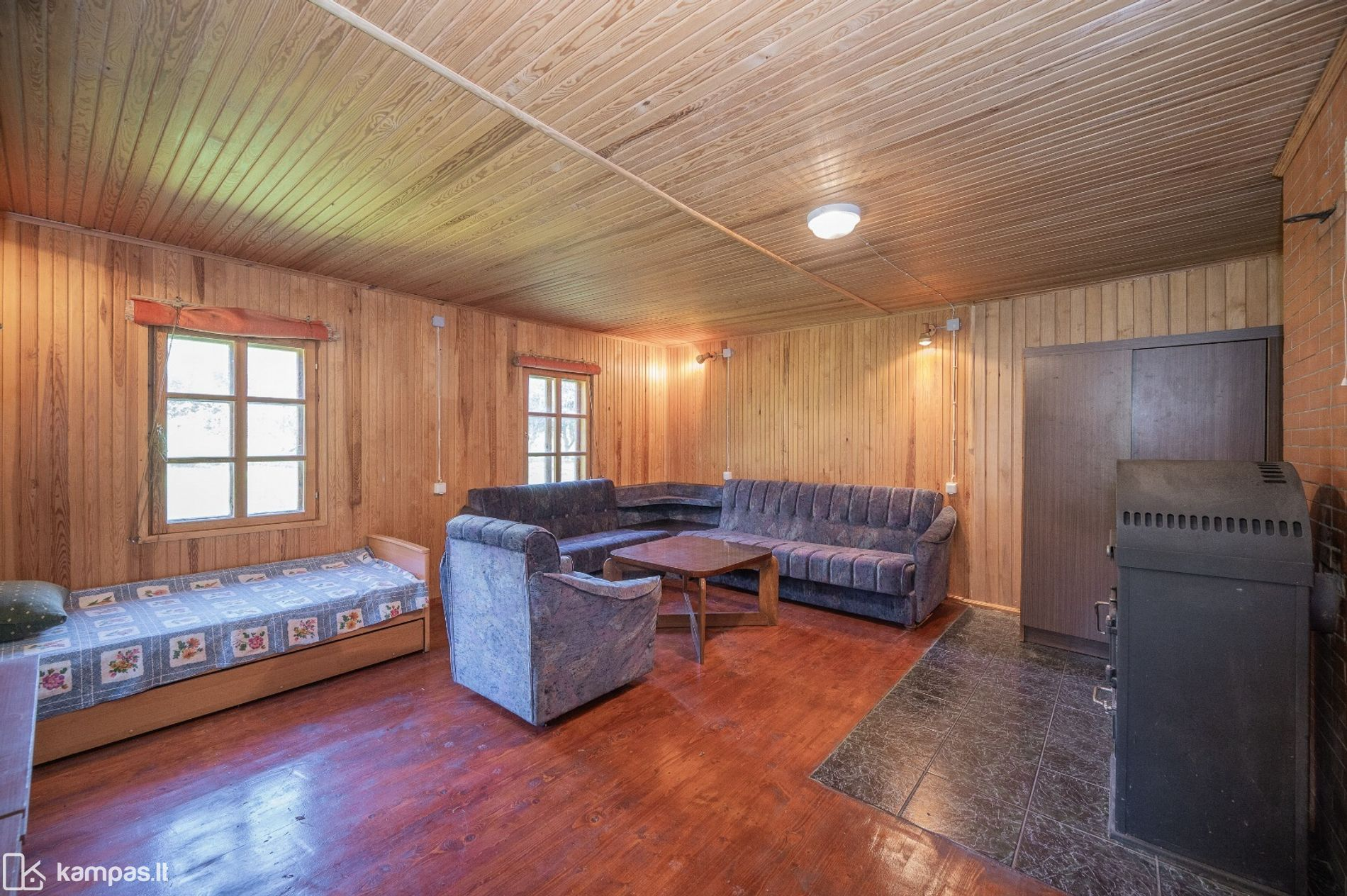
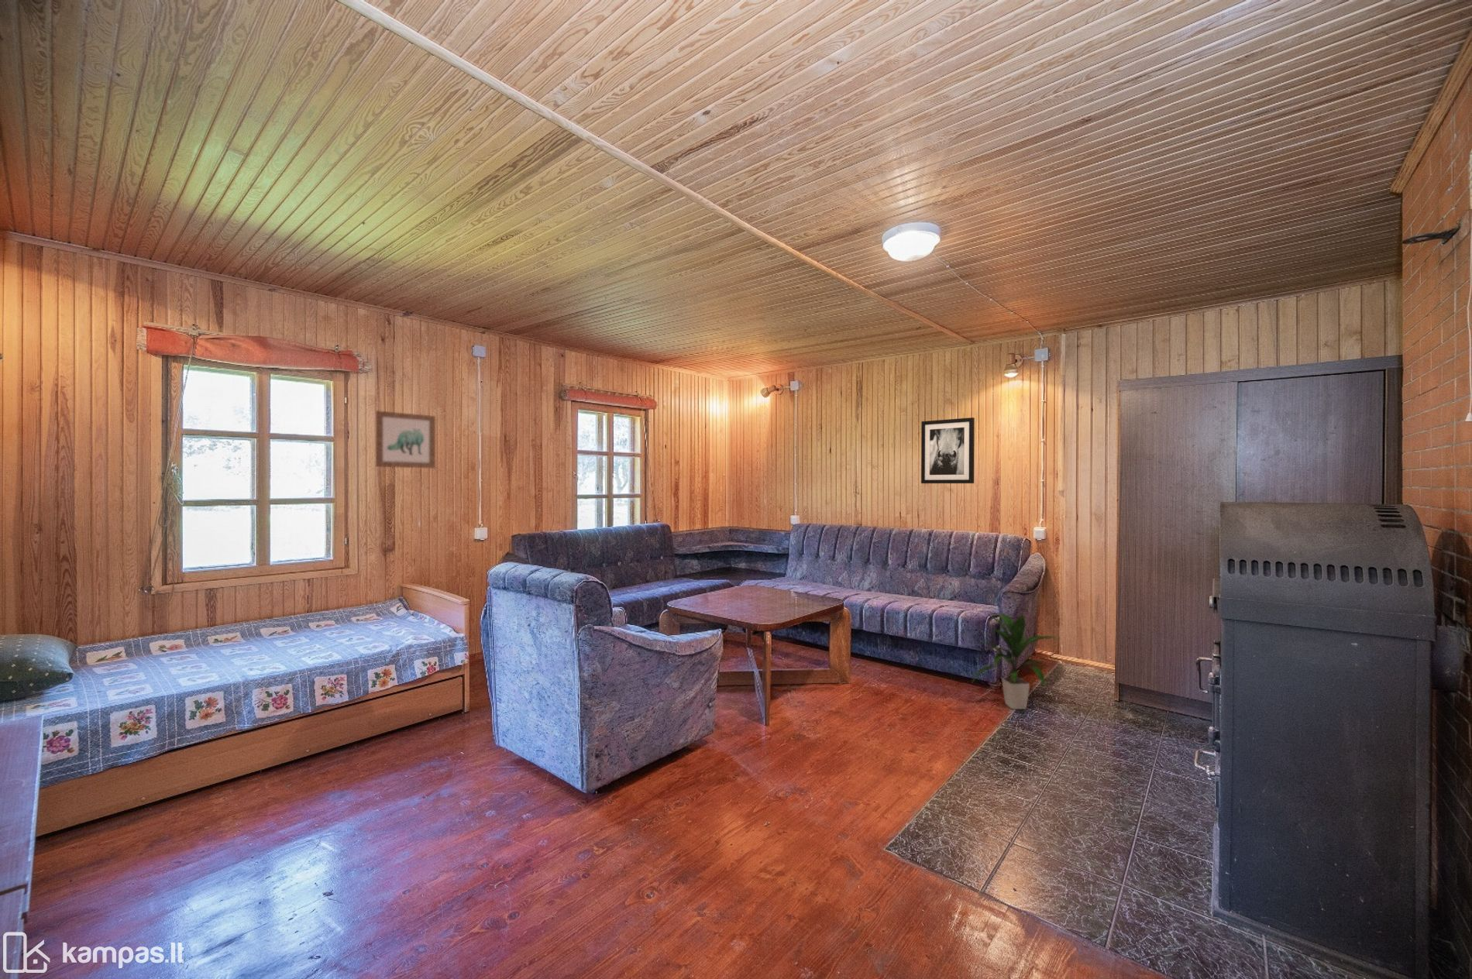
+ wall art [375,410,436,470]
+ indoor plant [971,612,1061,710]
+ wall art [920,416,976,484]
